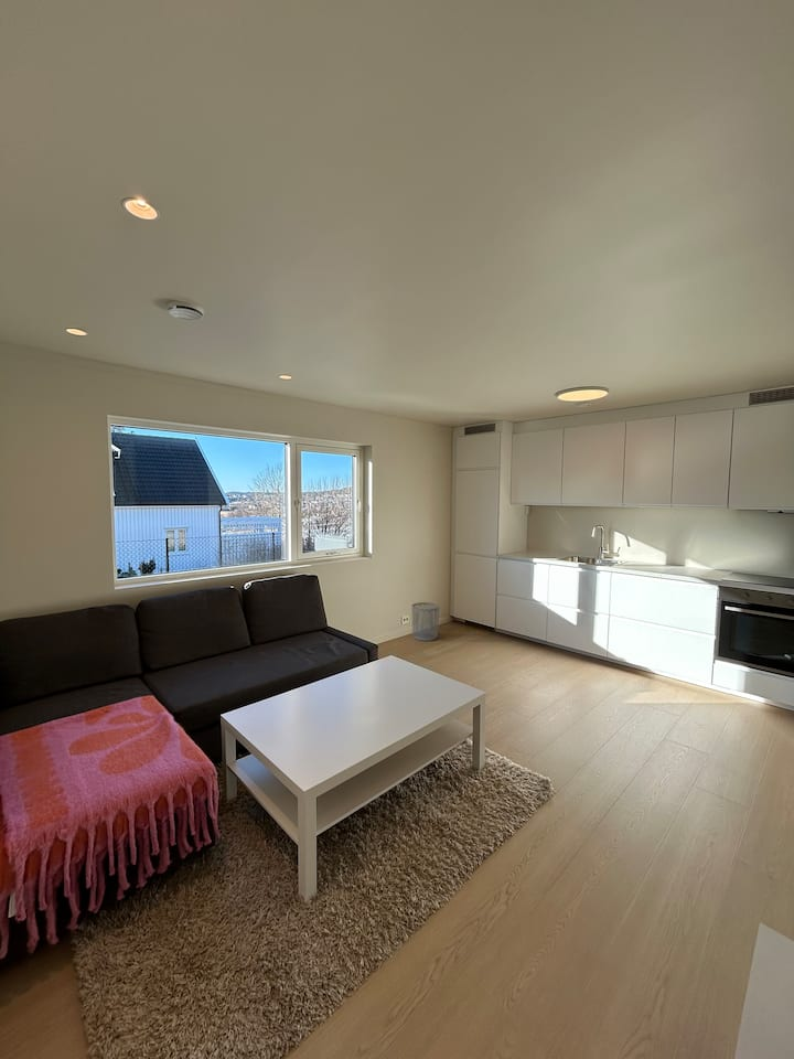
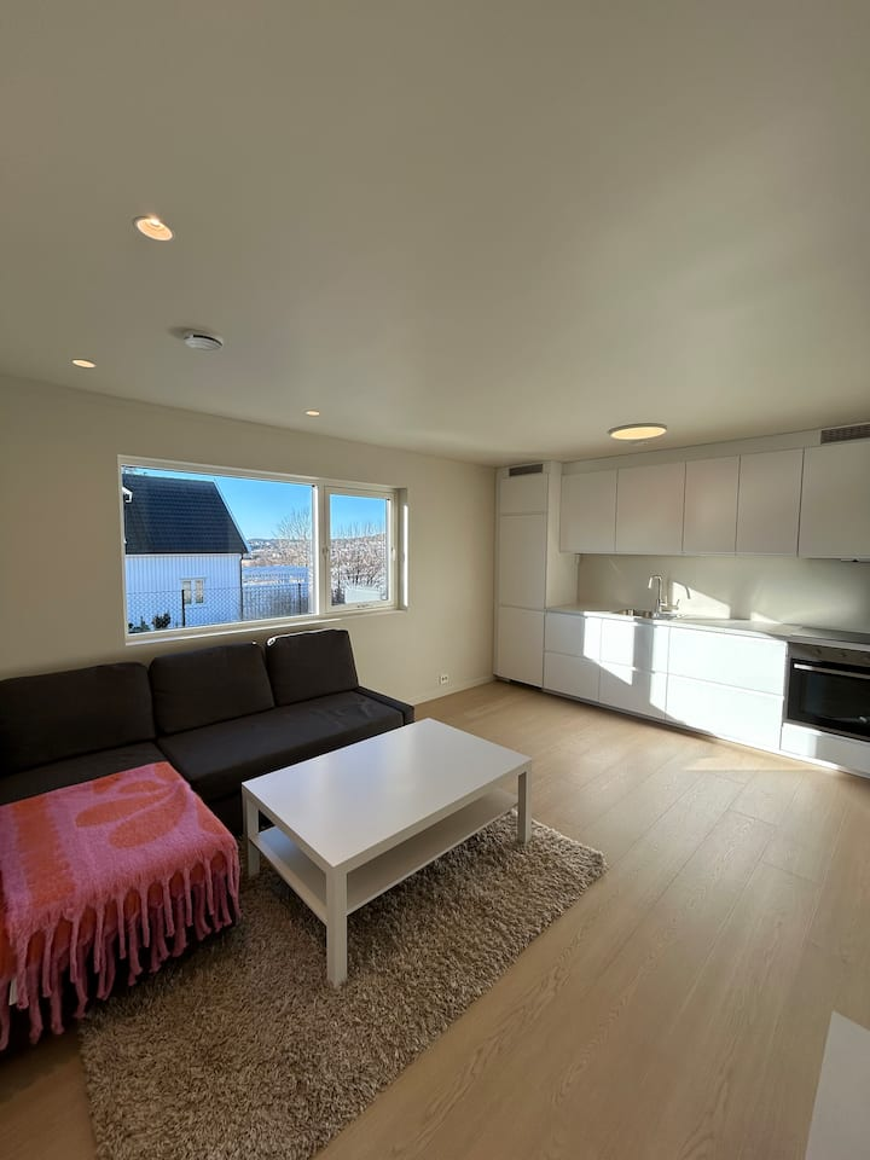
- waste bin [411,601,440,642]
